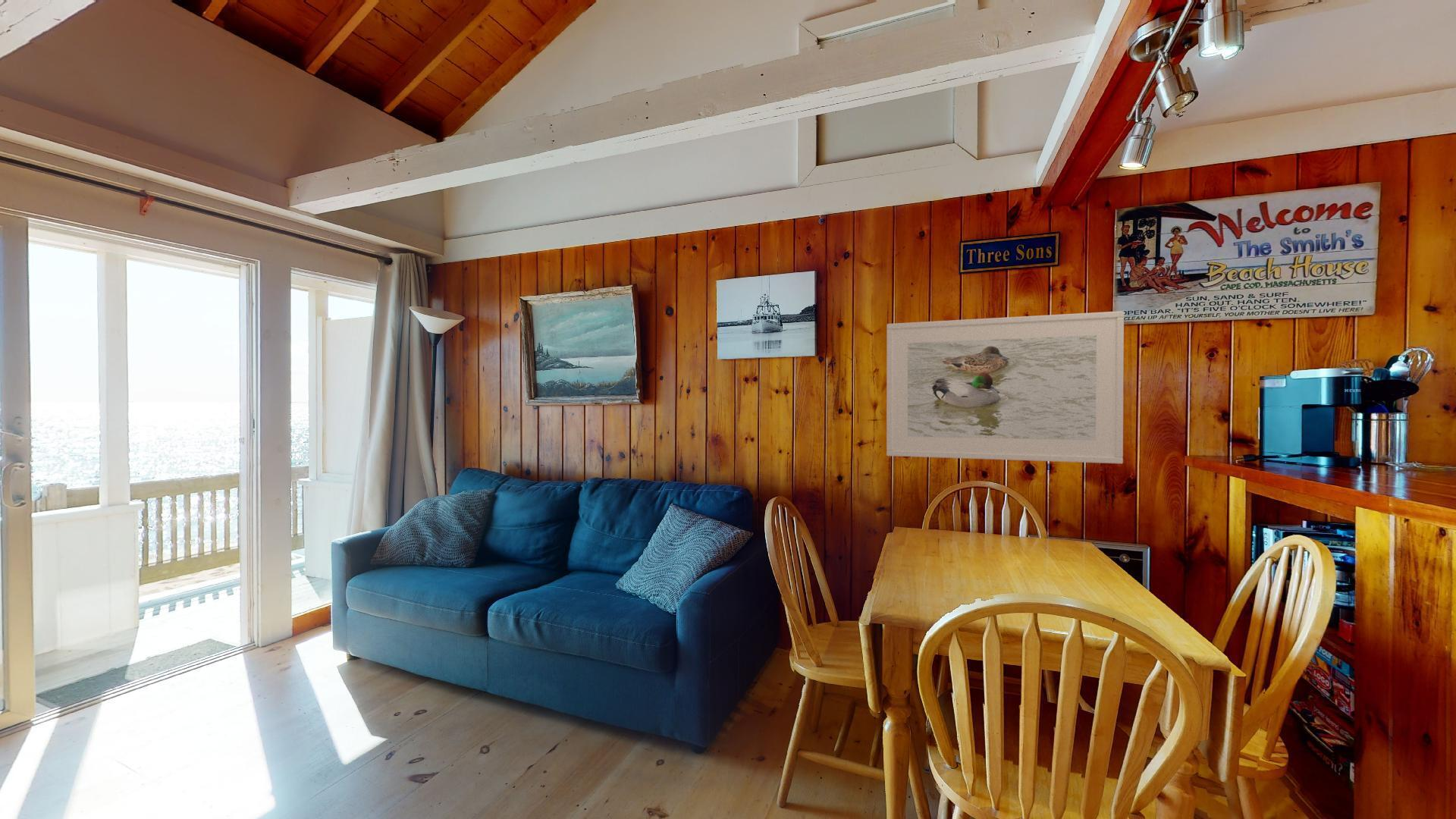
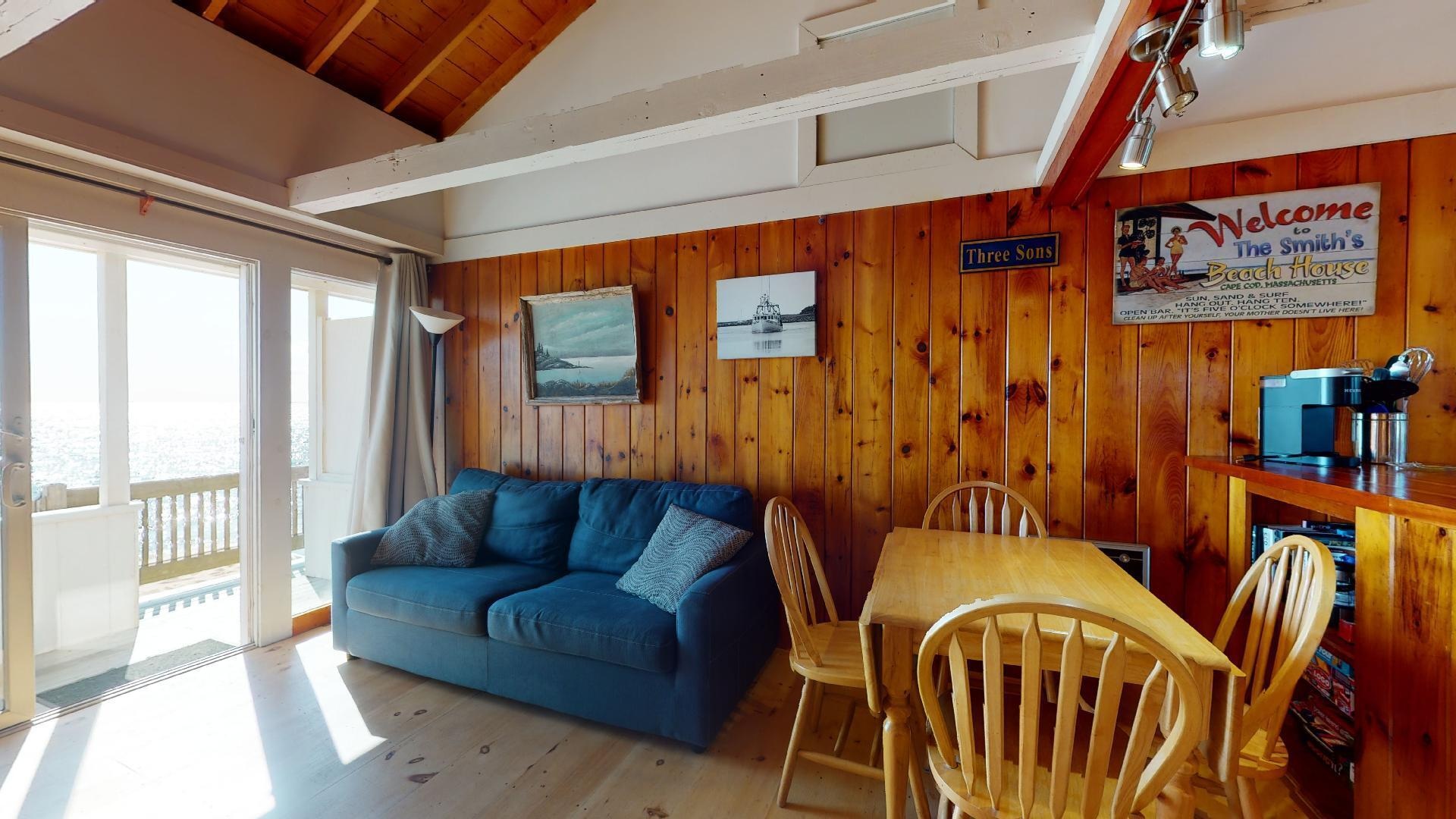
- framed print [886,310,1125,464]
